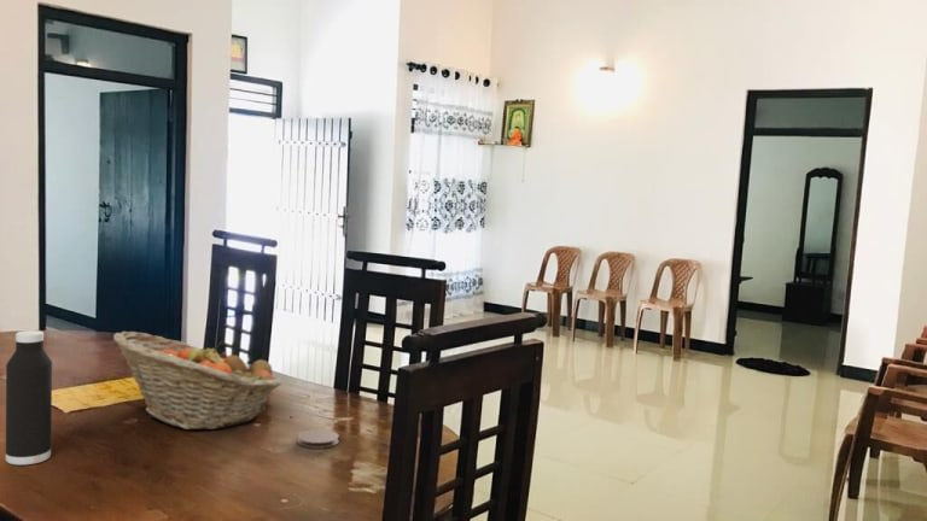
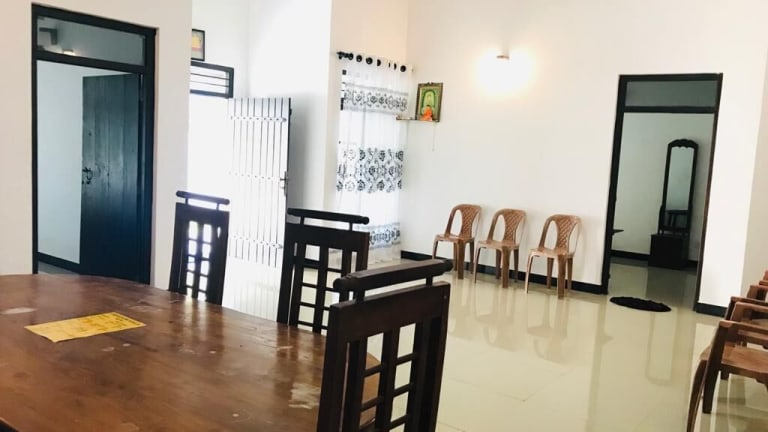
- fruit basket [112,330,282,431]
- water bottle [5,329,53,467]
- coaster [296,428,340,450]
